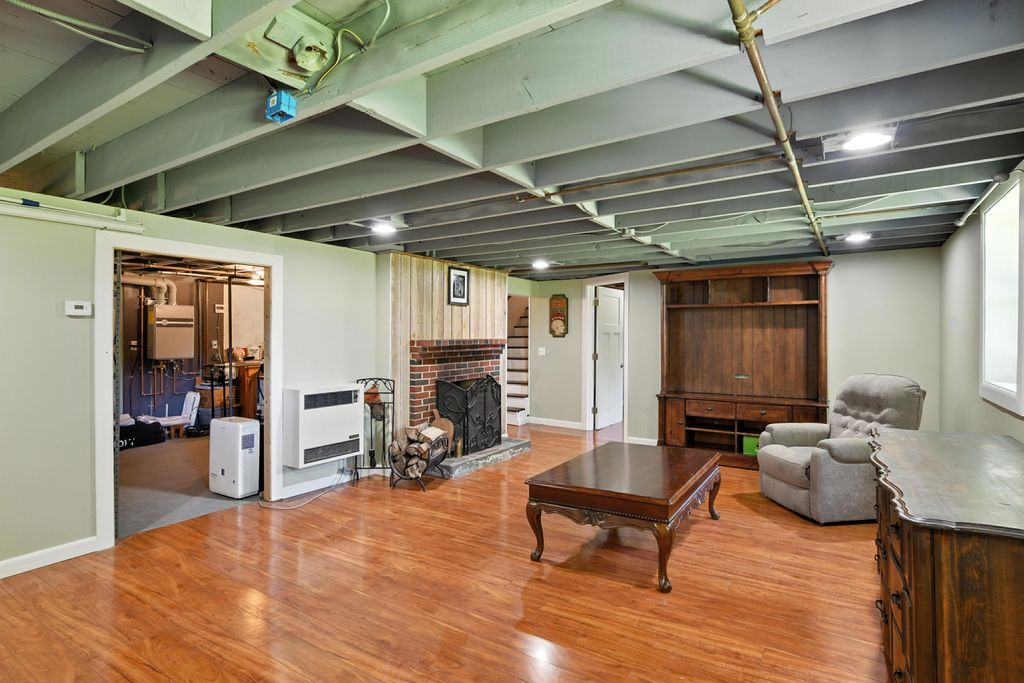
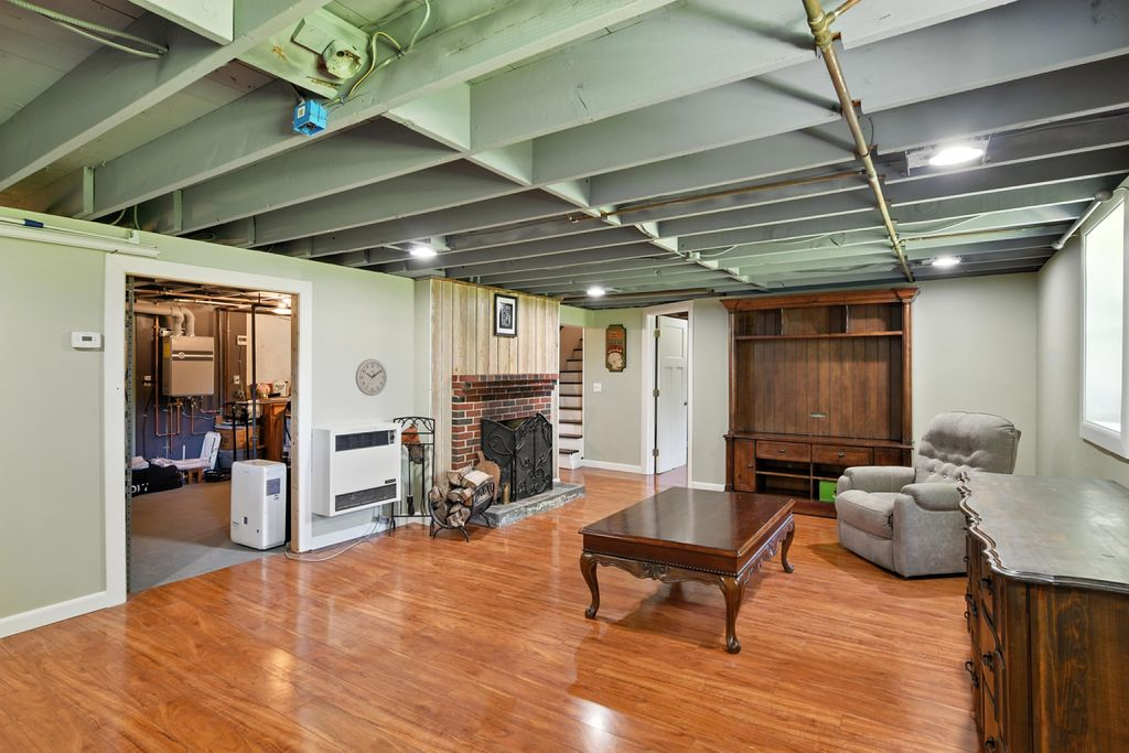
+ wall clock [355,358,388,397]
